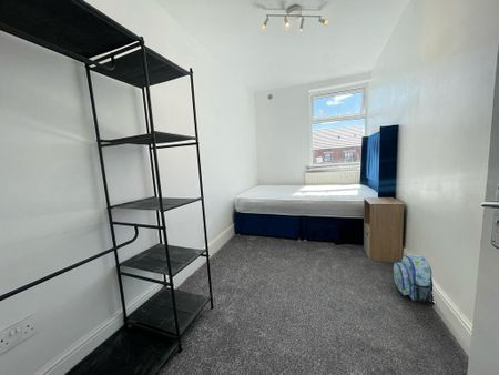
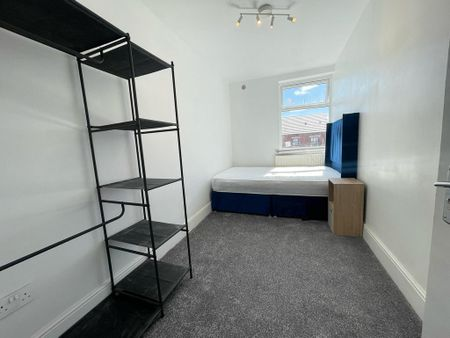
- backpack [393,254,436,307]
